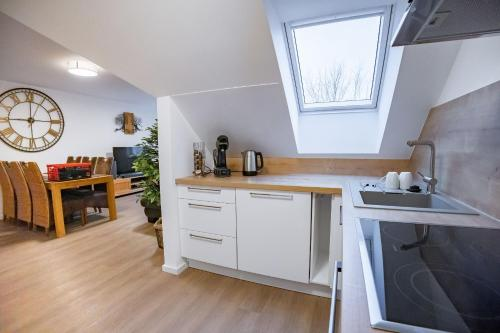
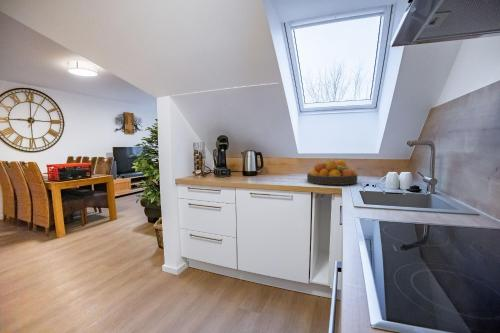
+ fruit bowl [306,159,358,185]
